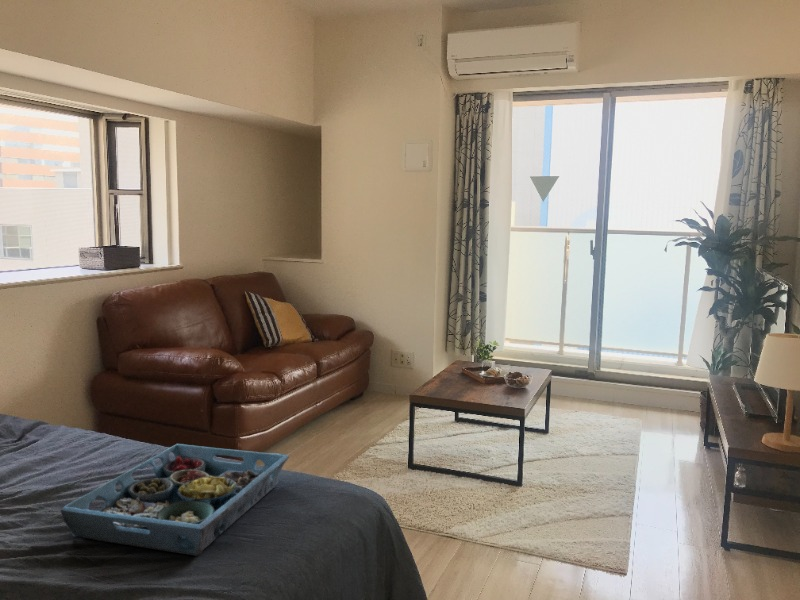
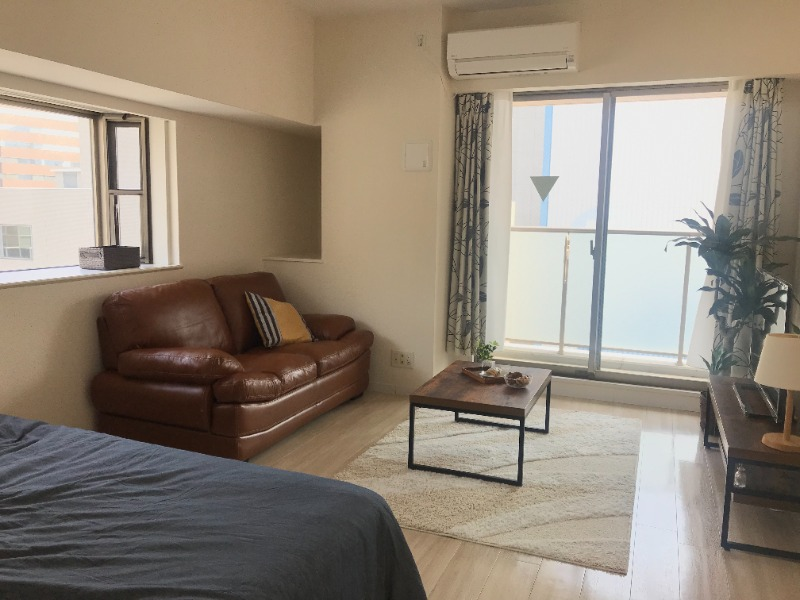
- serving tray [60,443,290,557]
